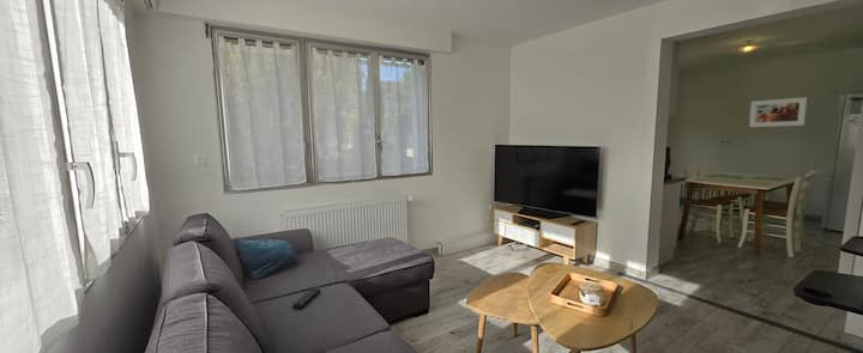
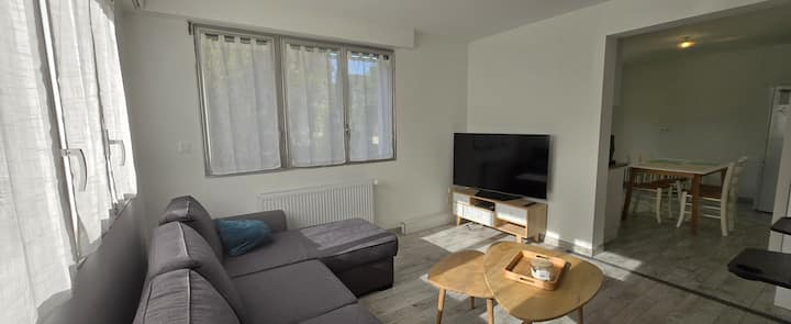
- remote control [291,287,322,310]
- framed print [748,96,808,128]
